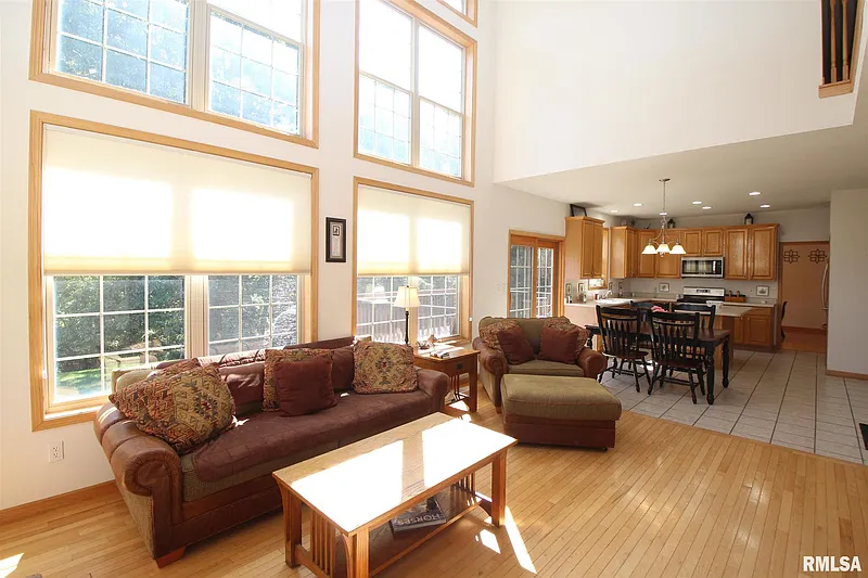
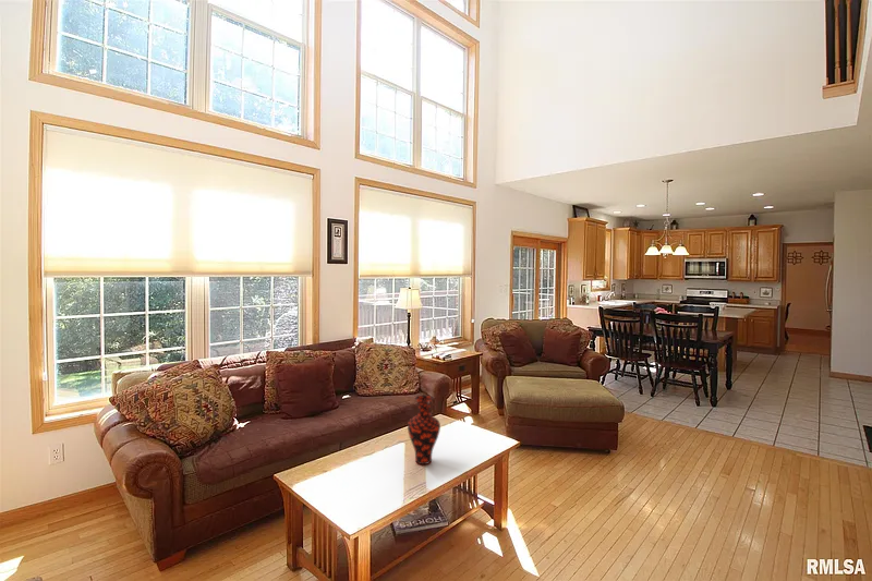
+ vase [407,394,441,465]
